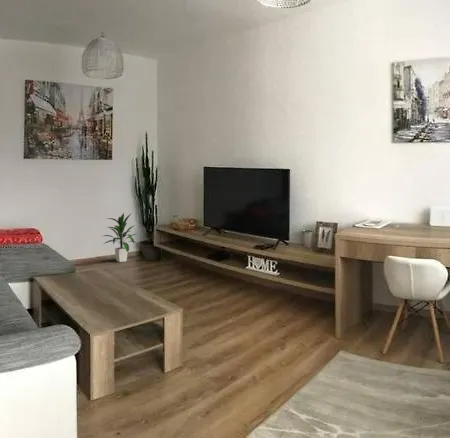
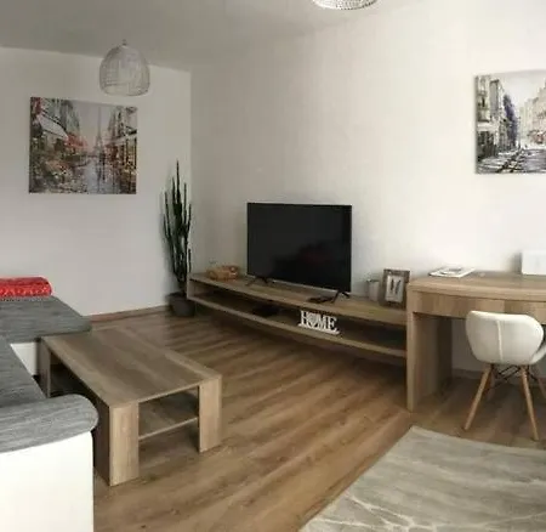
- indoor plant [99,212,139,263]
